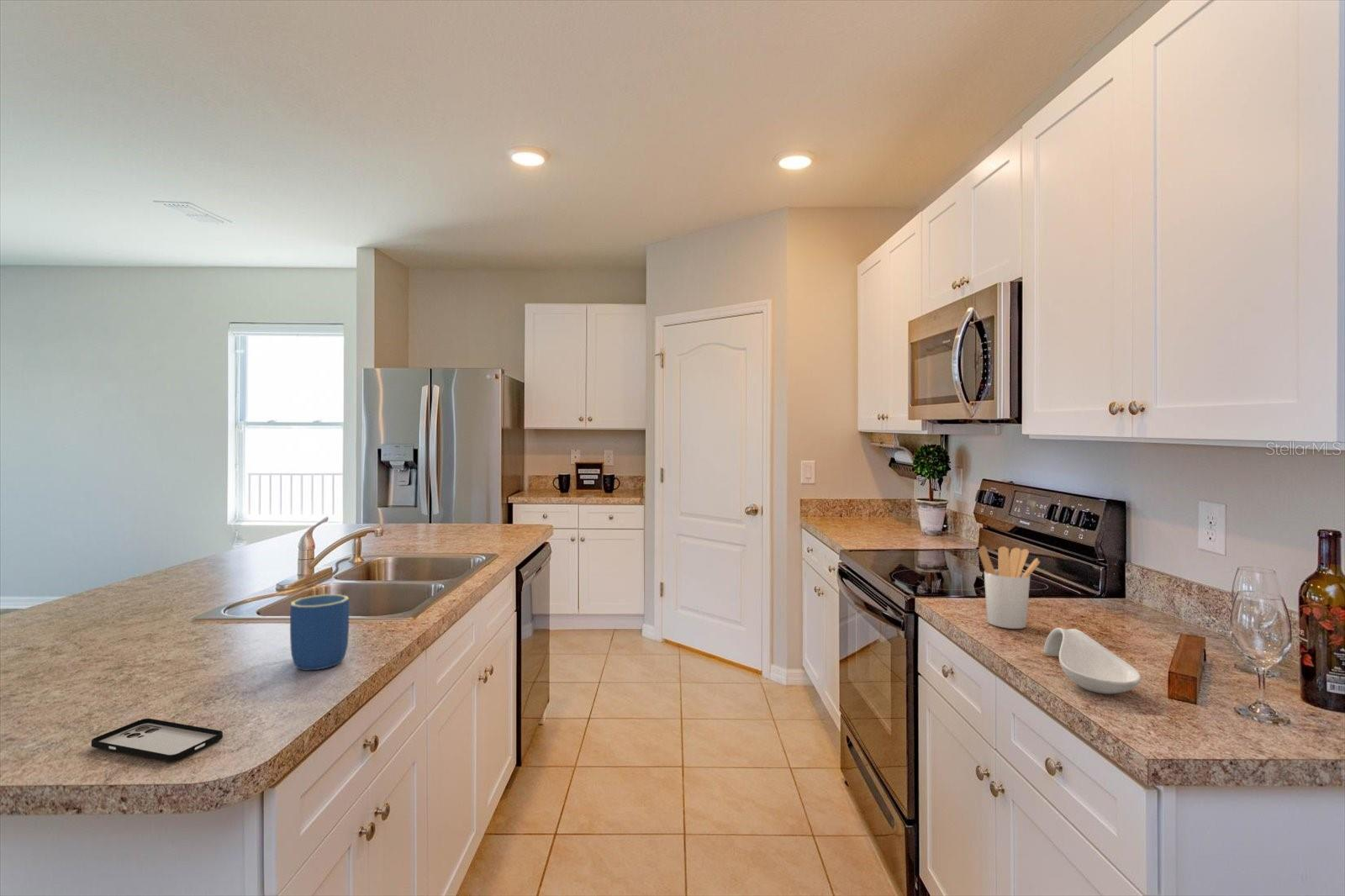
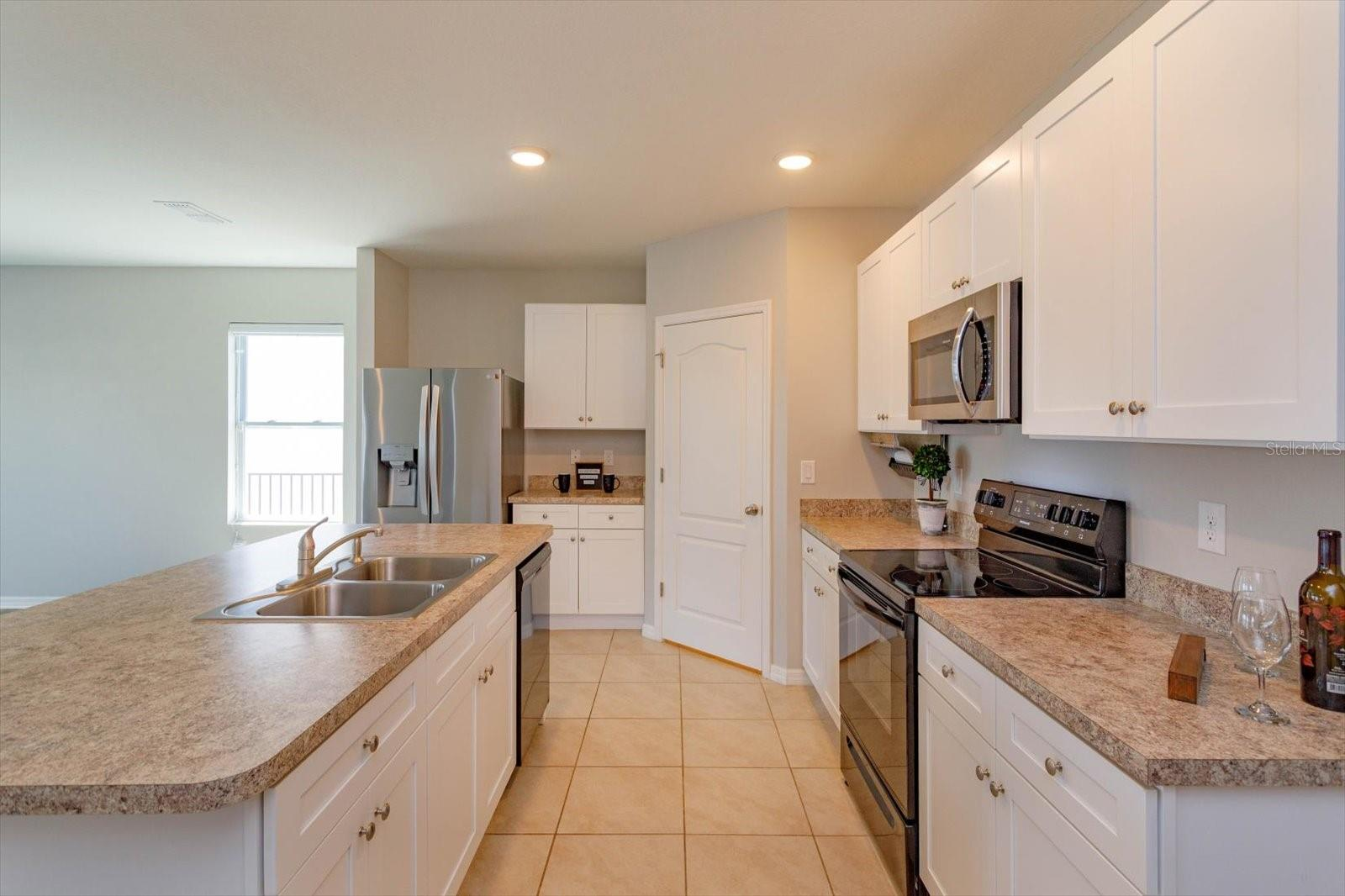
- spoon rest [1043,627,1142,694]
- mug [289,593,350,671]
- smartphone [91,718,224,762]
- utensil holder [978,545,1041,630]
